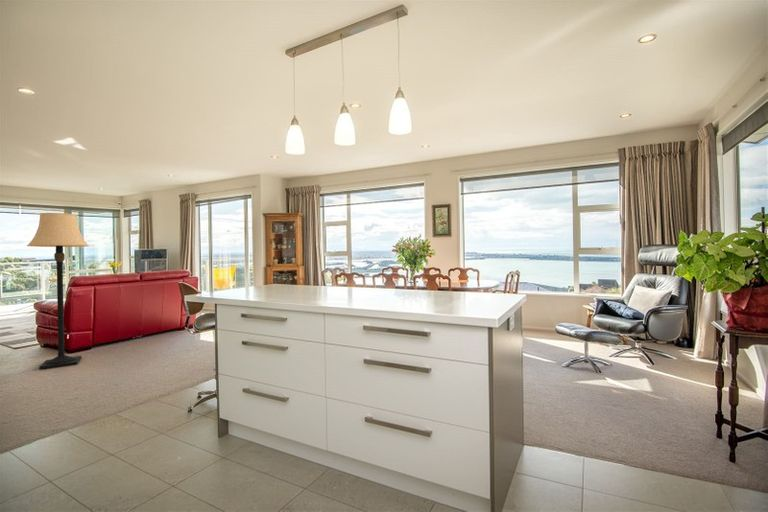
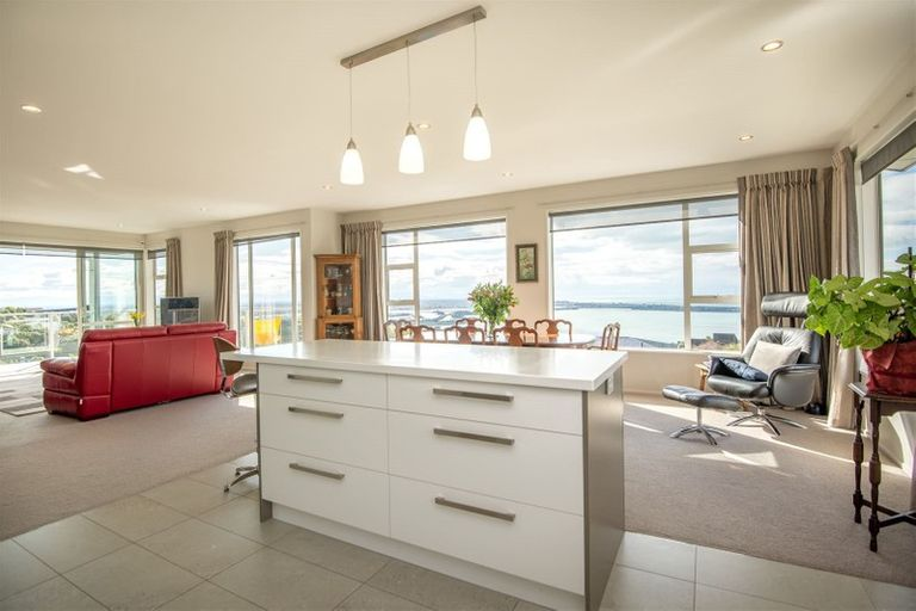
- lamp [26,212,90,370]
